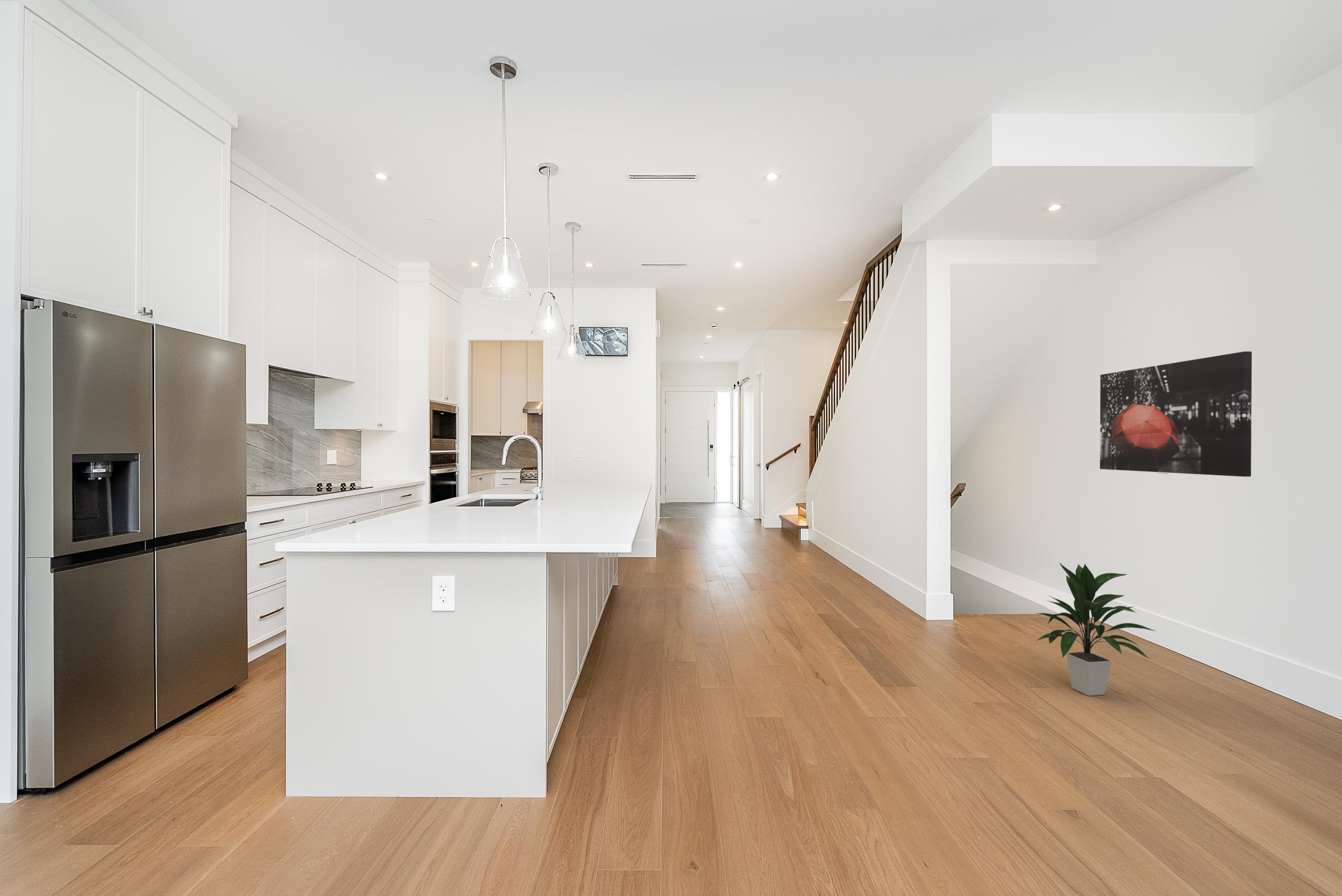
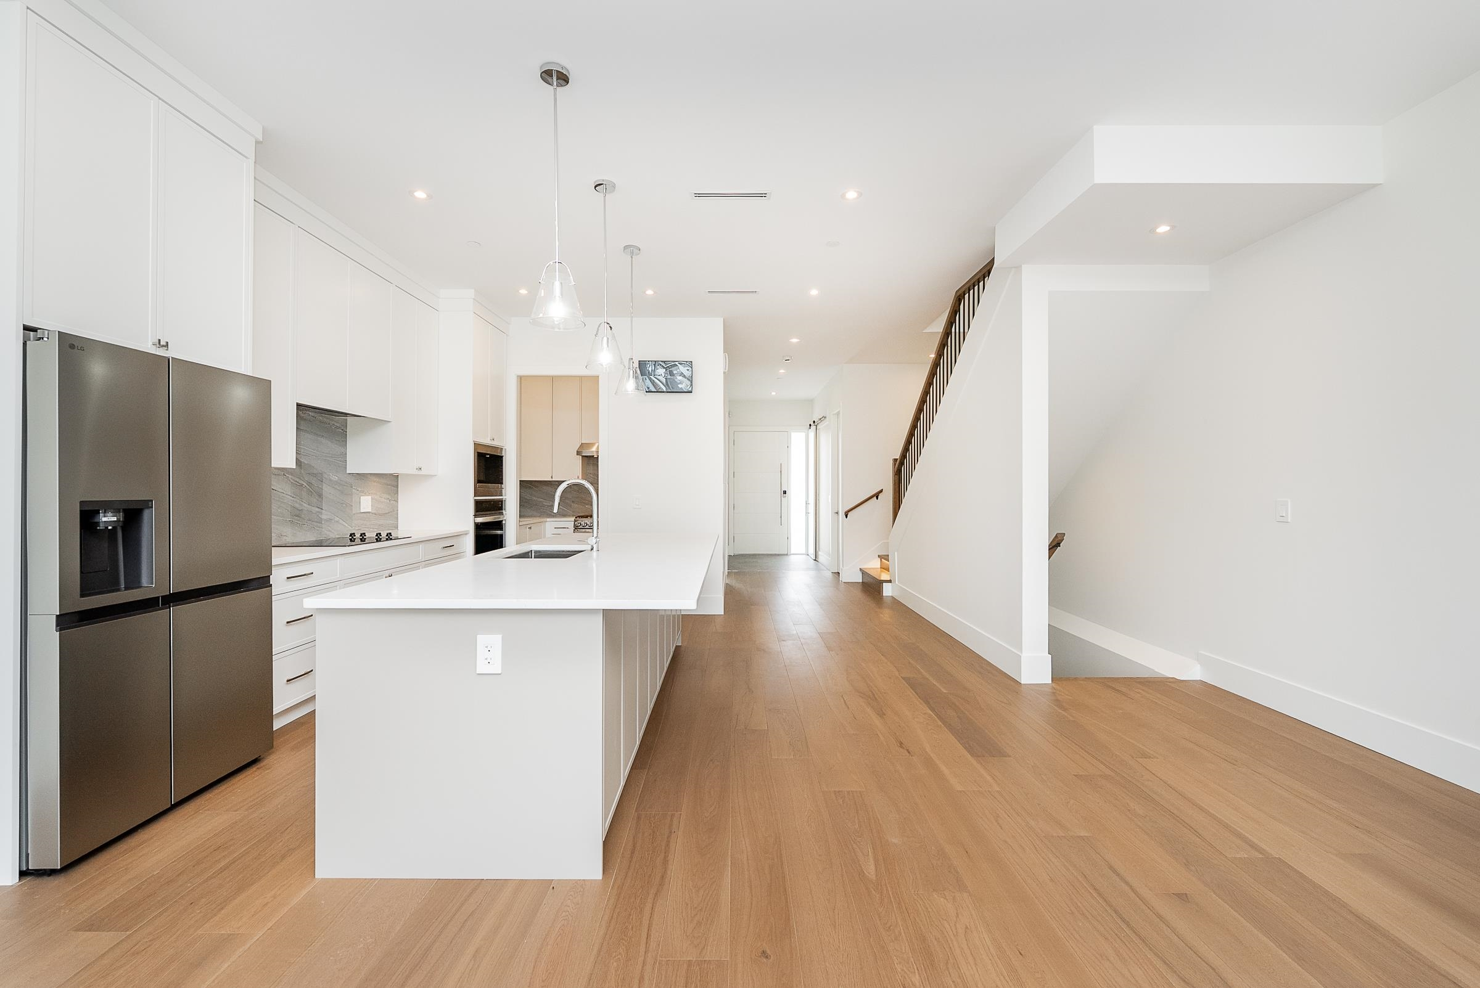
- wall art [1099,351,1253,477]
- indoor plant [1034,562,1156,696]
